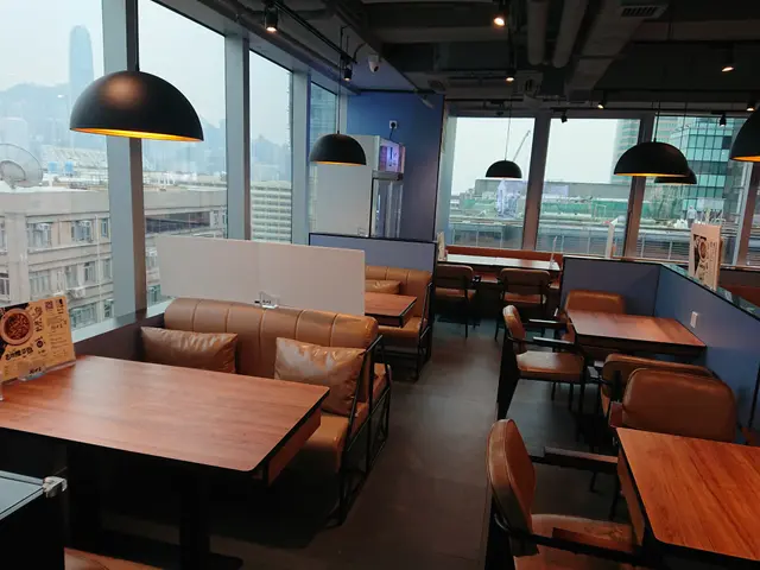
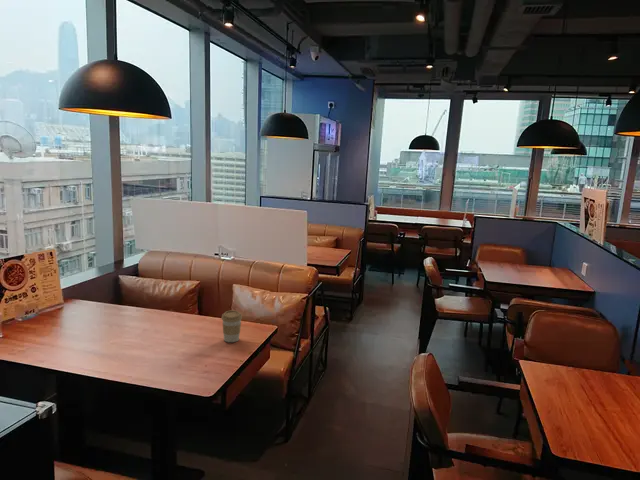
+ coffee cup [221,309,243,343]
